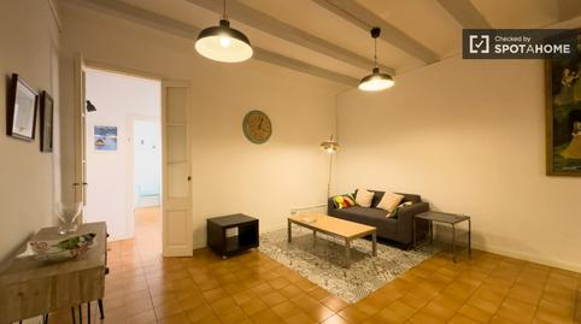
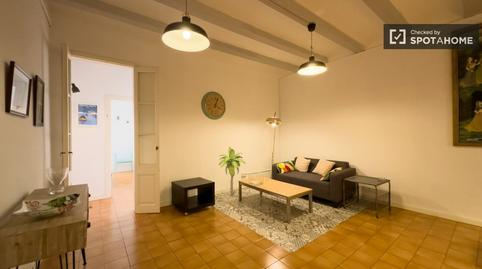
+ palm tree [217,146,247,197]
